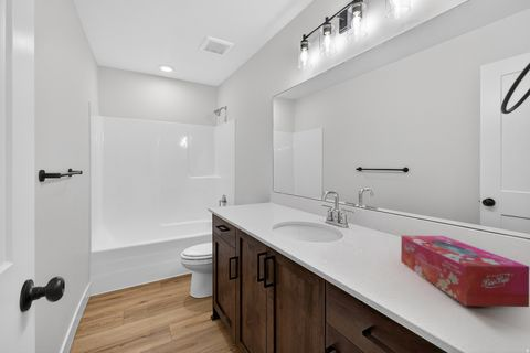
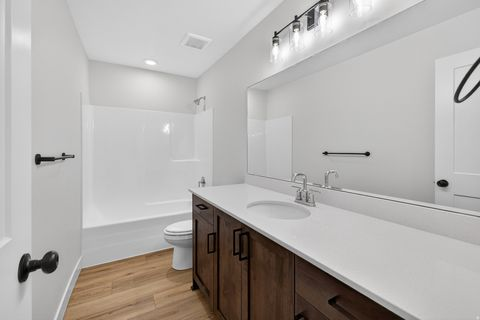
- tissue box [400,235,530,308]
